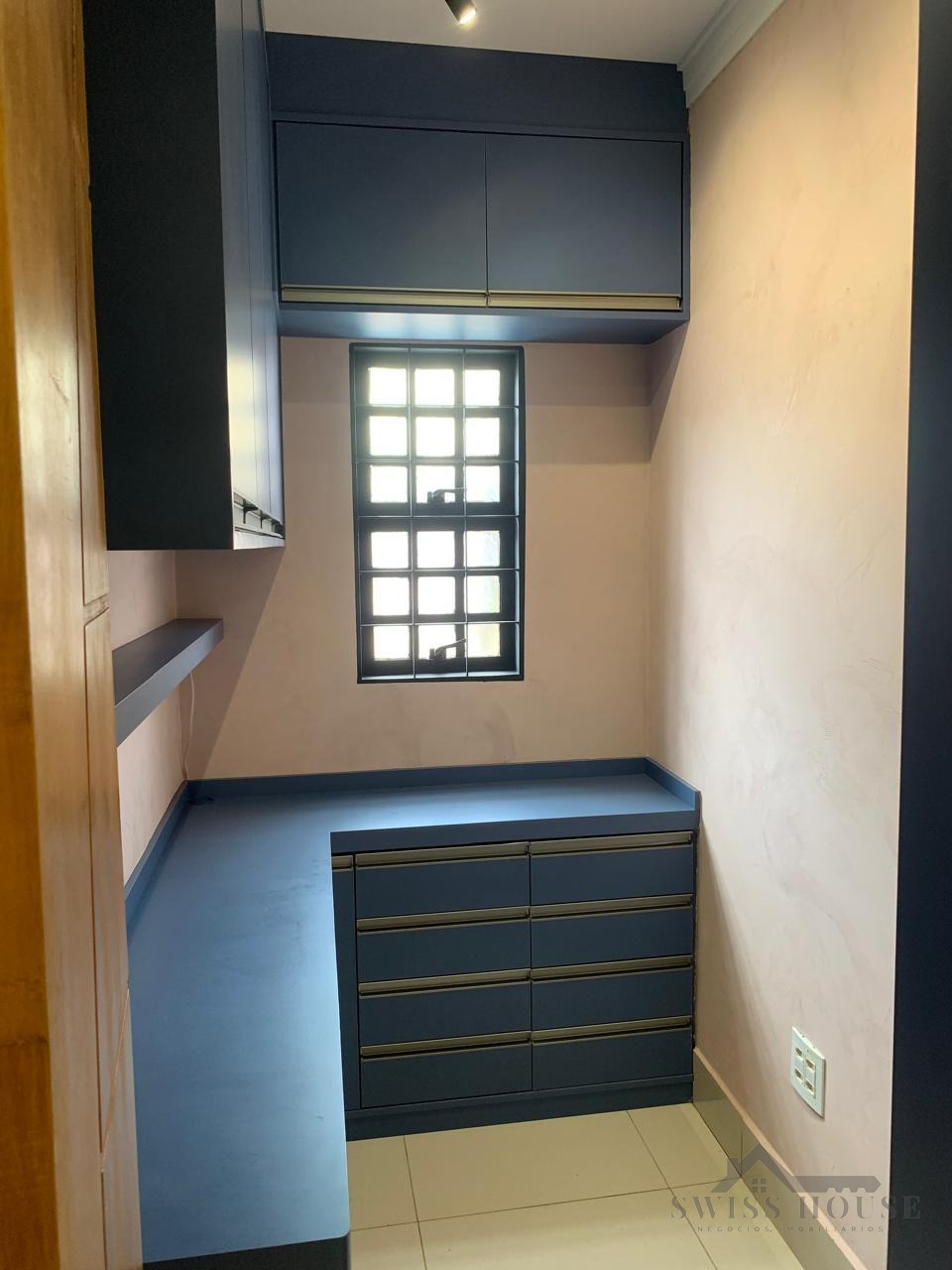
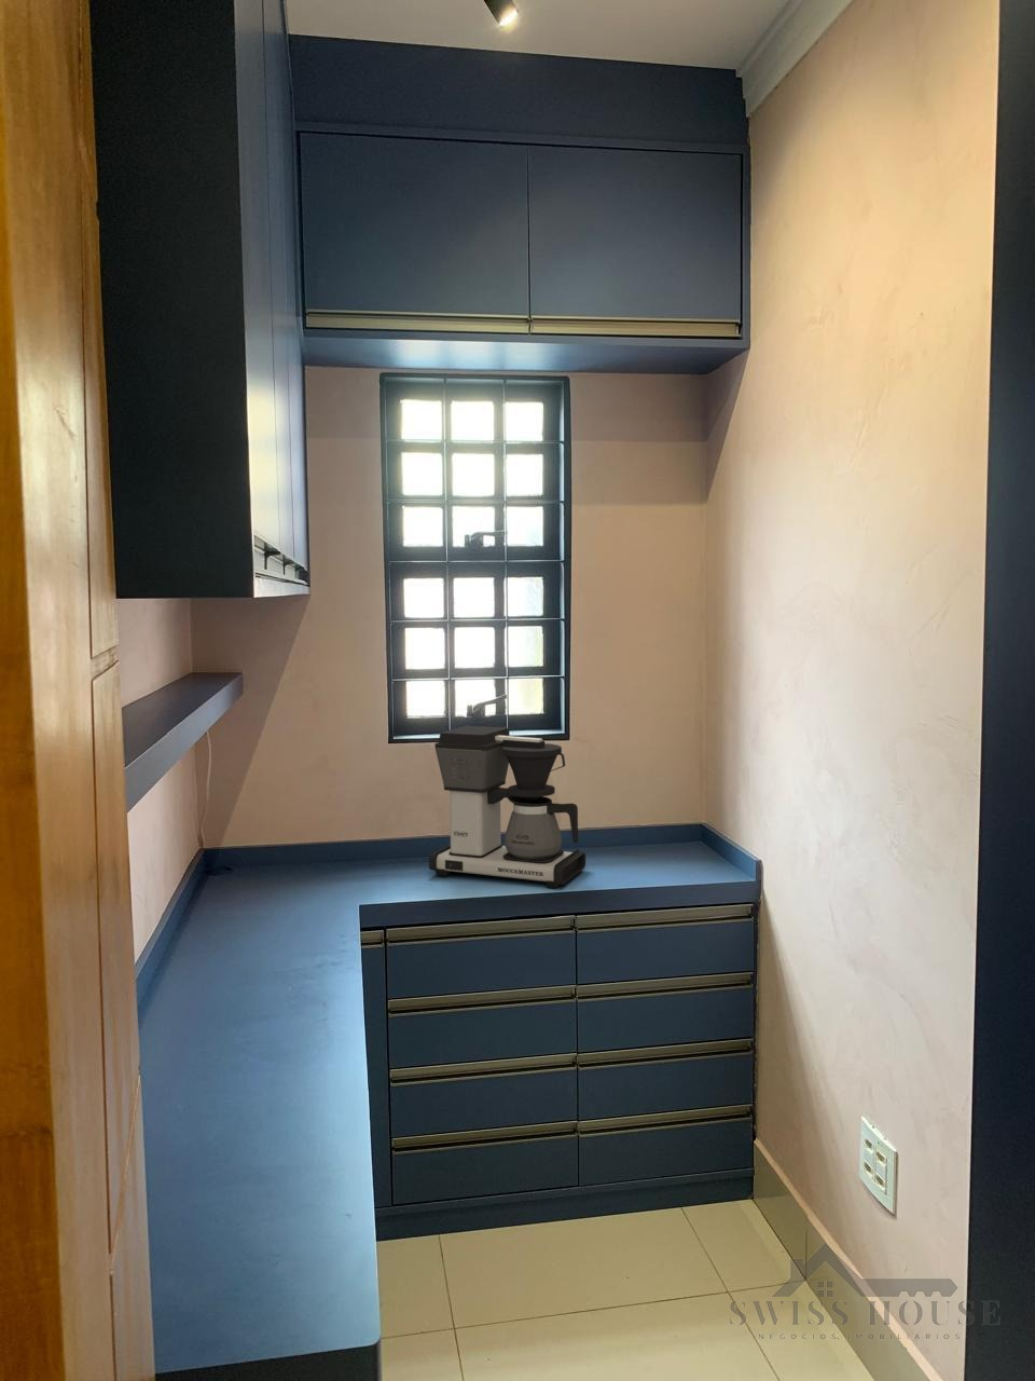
+ coffee maker [428,725,586,889]
